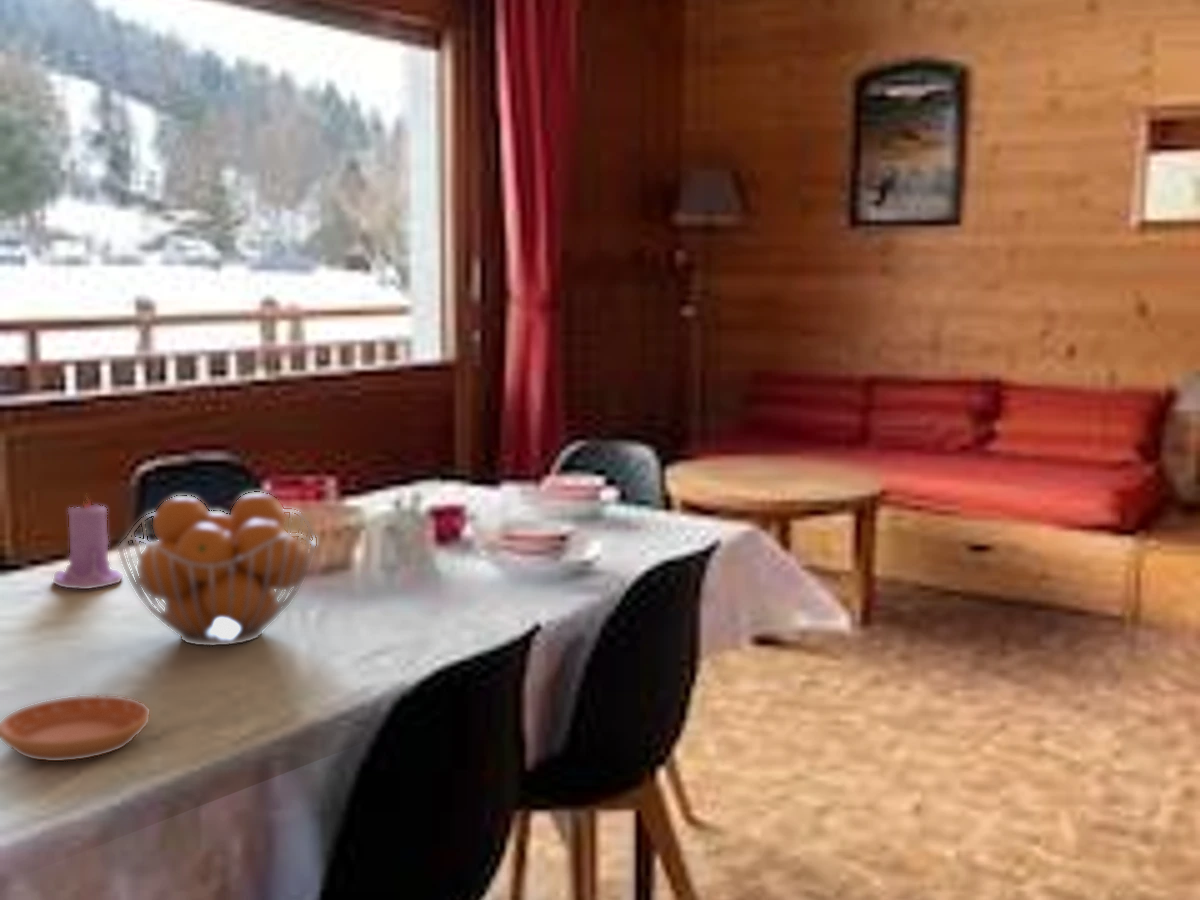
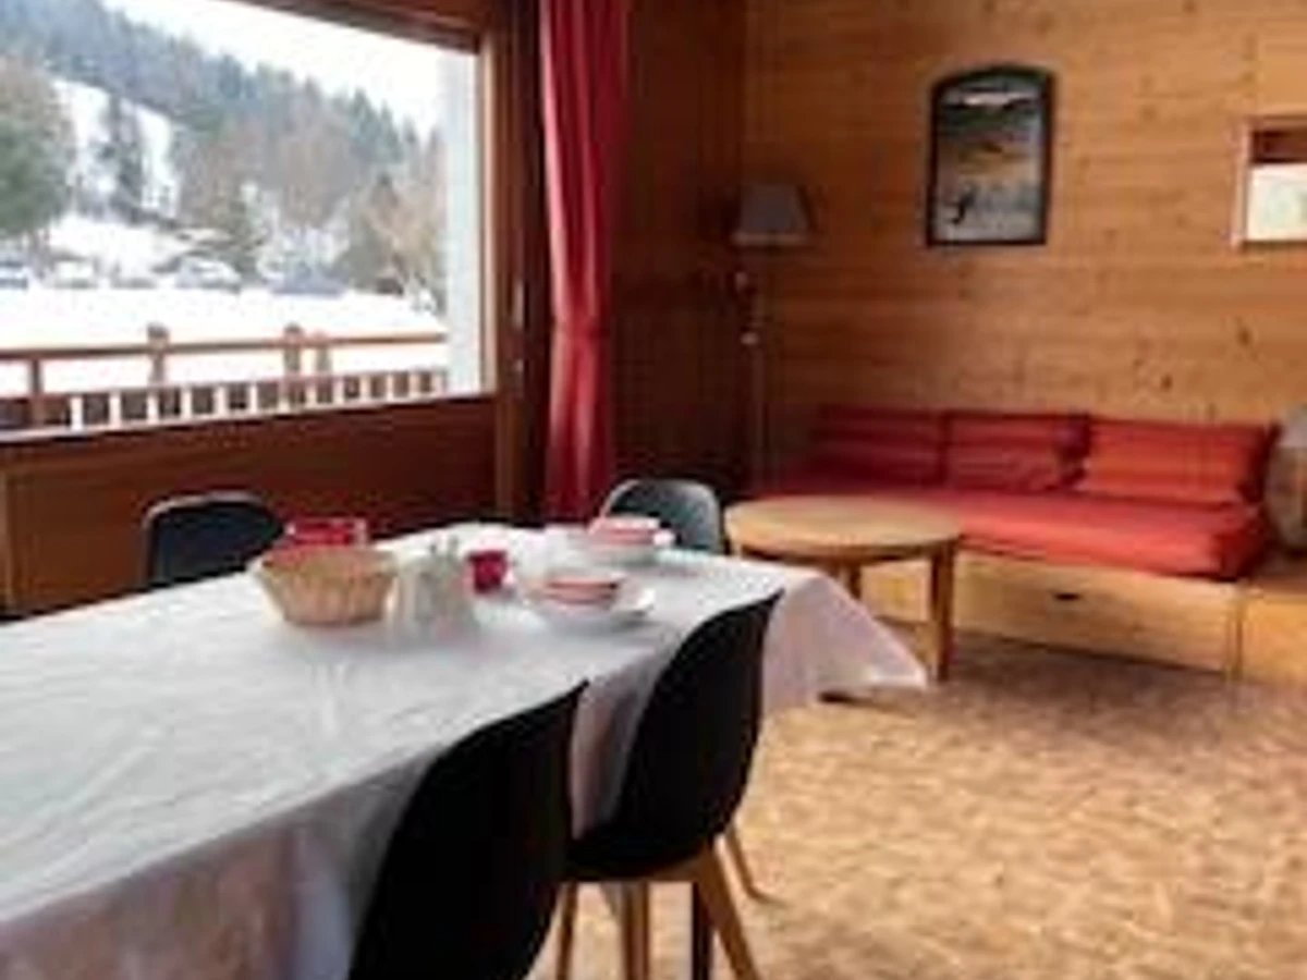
- candle [52,493,124,590]
- saucer [0,694,151,762]
- fruit basket [117,491,317,646]
